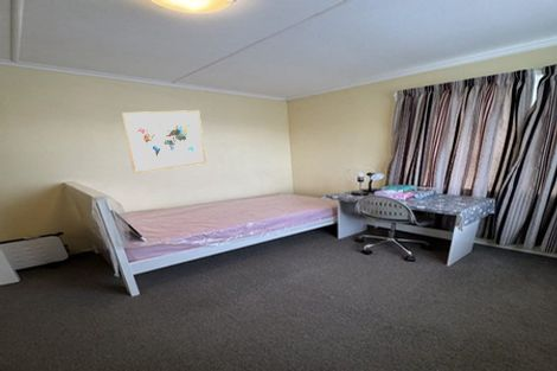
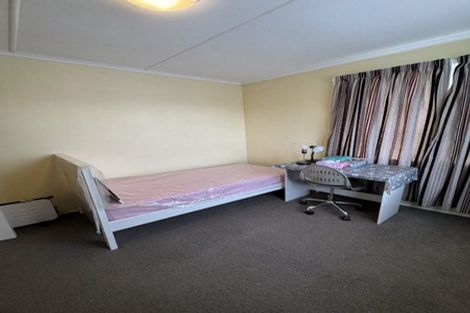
- wall art [121,109,207,175]
